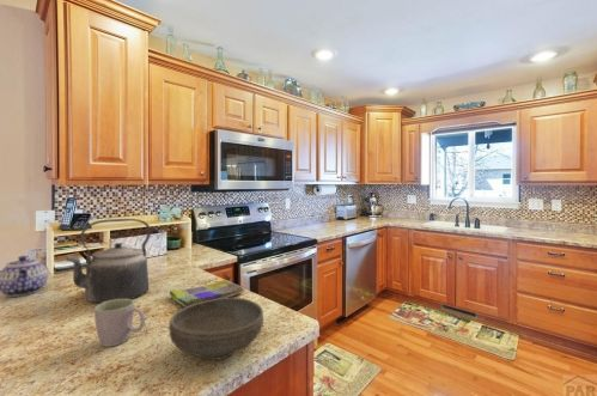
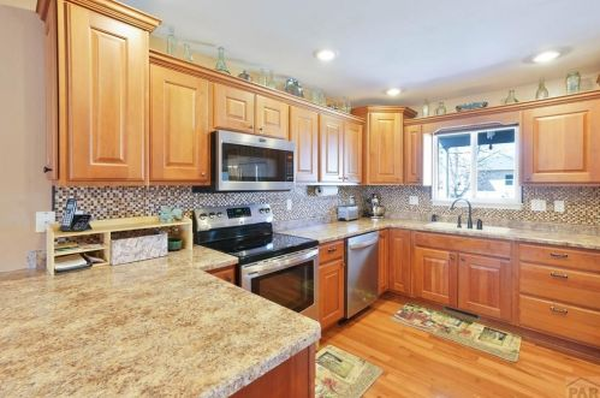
- kettle [65,218,152,304]
- mug [93,299,146,348]
- dish towel [169,279,245,307]
- teapot [0,255,49,298]
- bowl [167,297,264,361]
